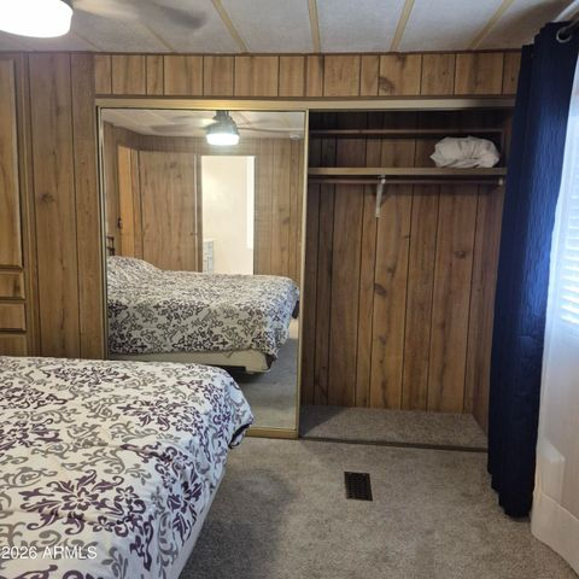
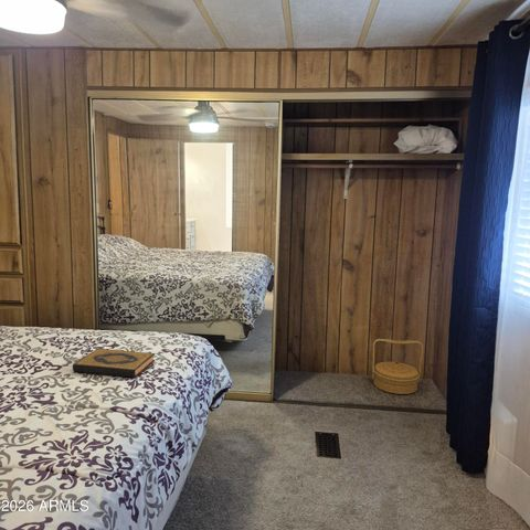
+ hardback book [72,348,156,378]
+ basket [371,338,424,395]
